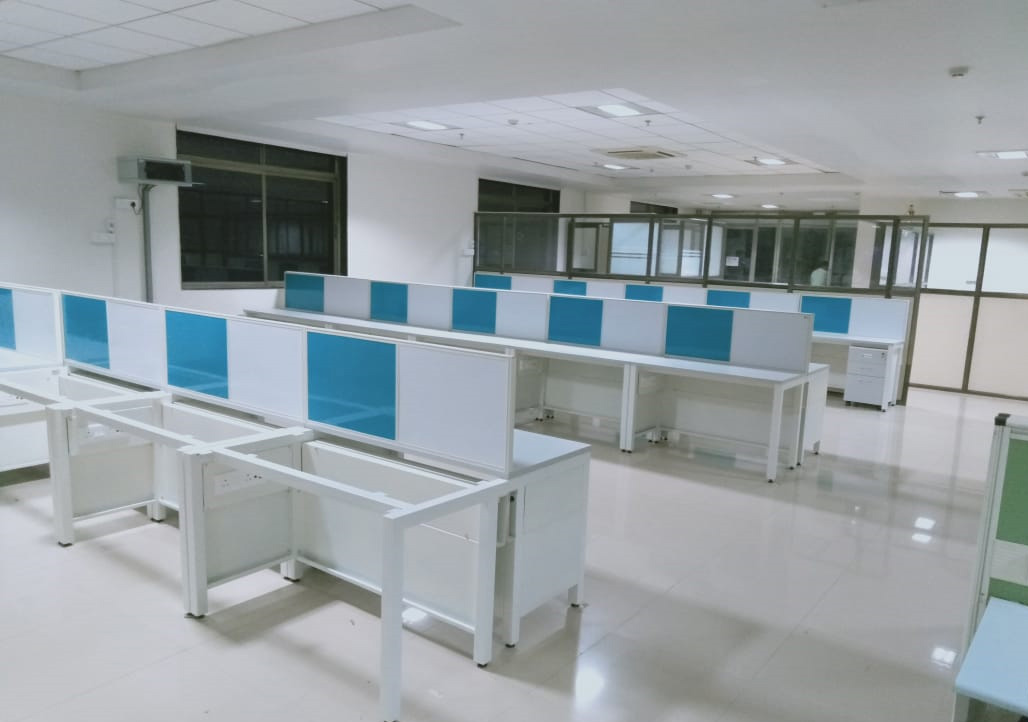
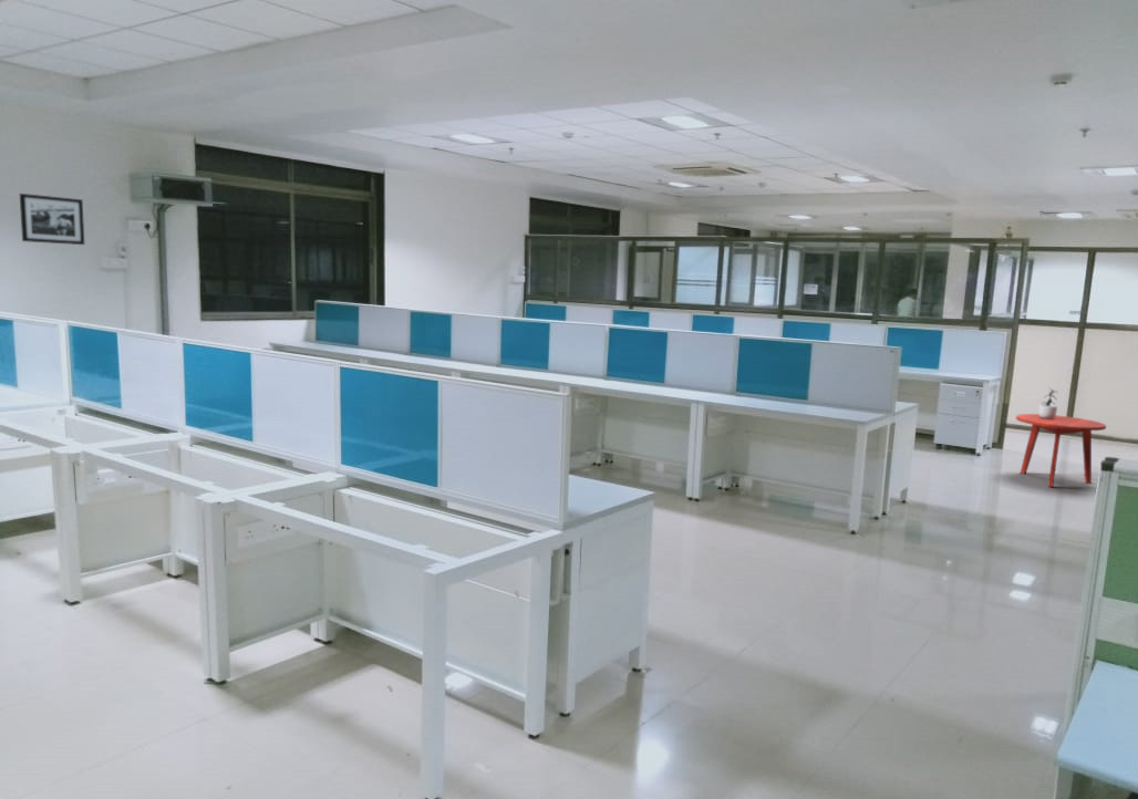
+ picture frame [19,193,85,246]
+ potted plant [1038,386,1059,418]
+ side table [1015,413,1107,488]
